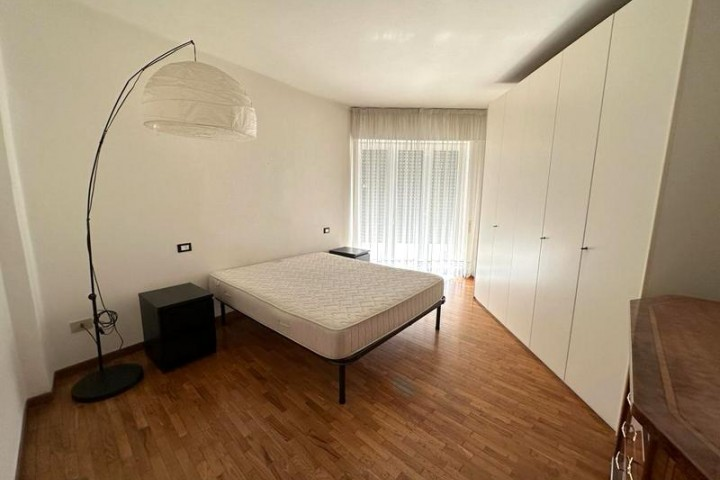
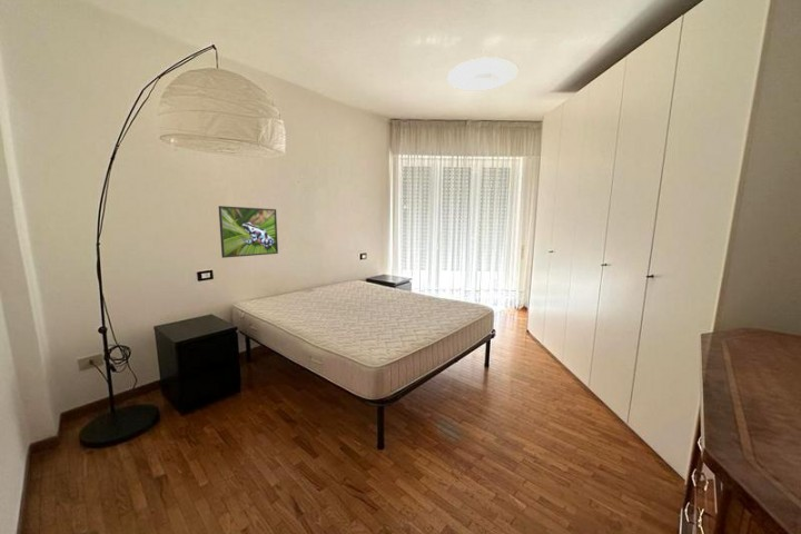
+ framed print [218,205,279,259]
+ ceiling light [446,56,520,92]
